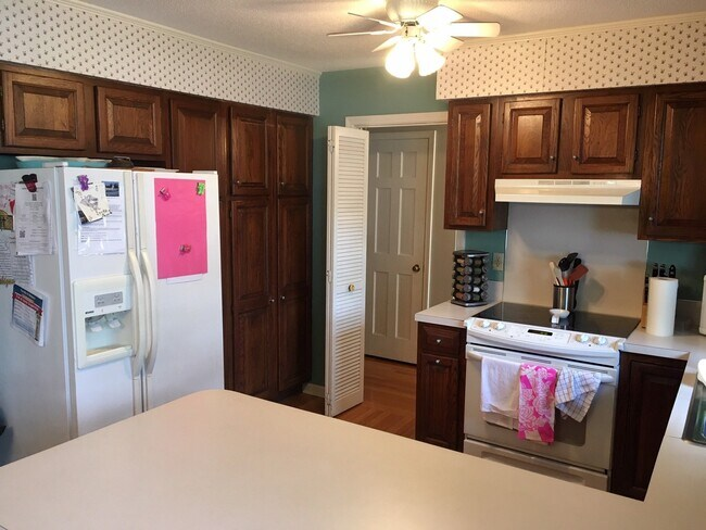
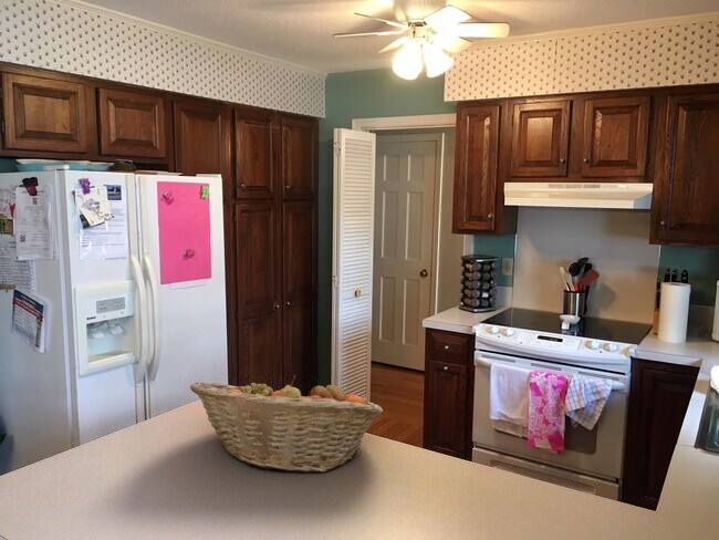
+ fruit basket [189,374,384,474]
